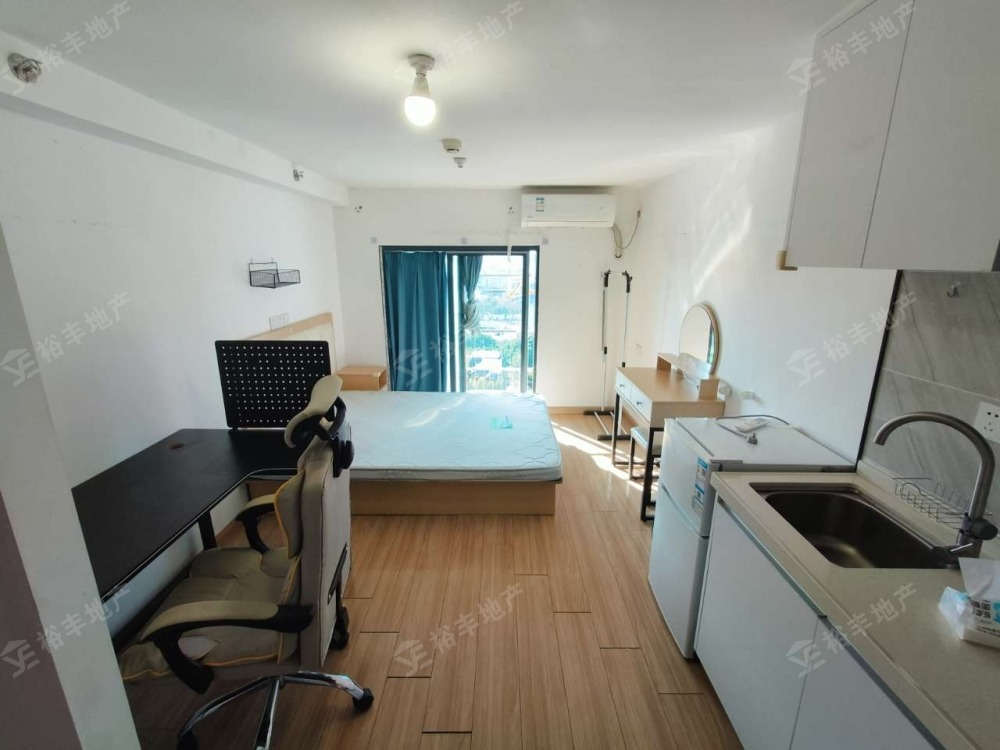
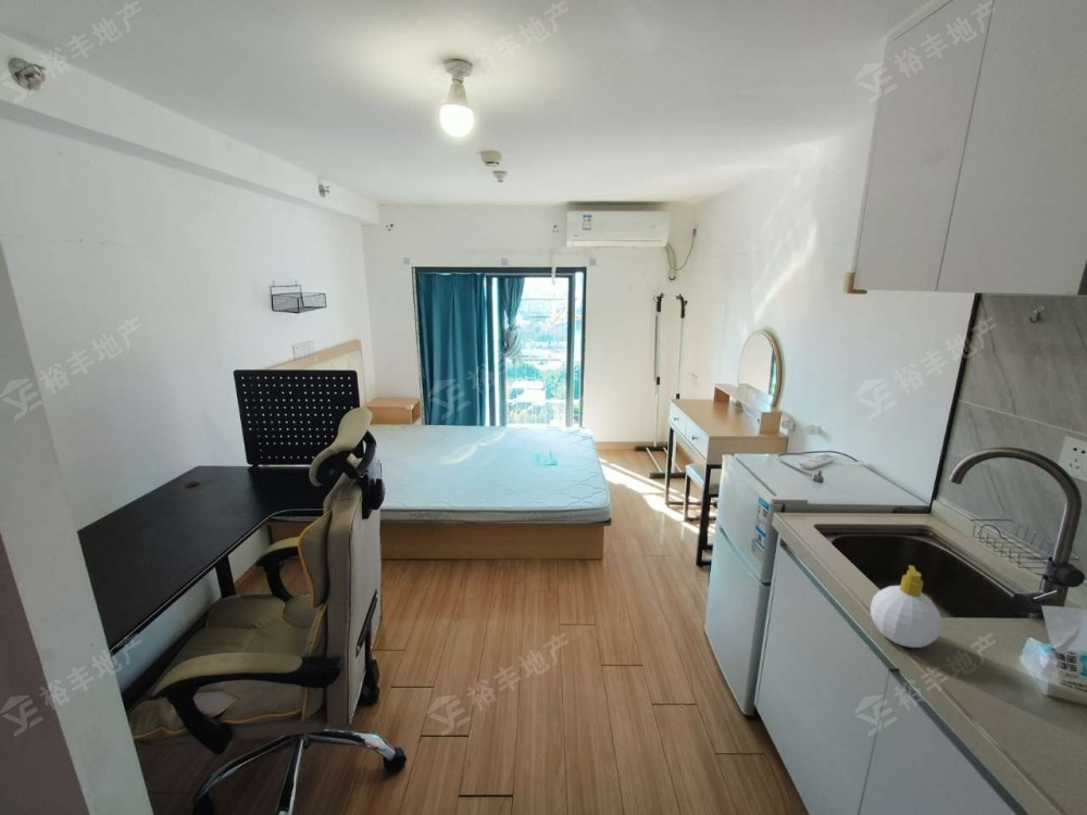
+ soap bottle [870,564,942,649]
